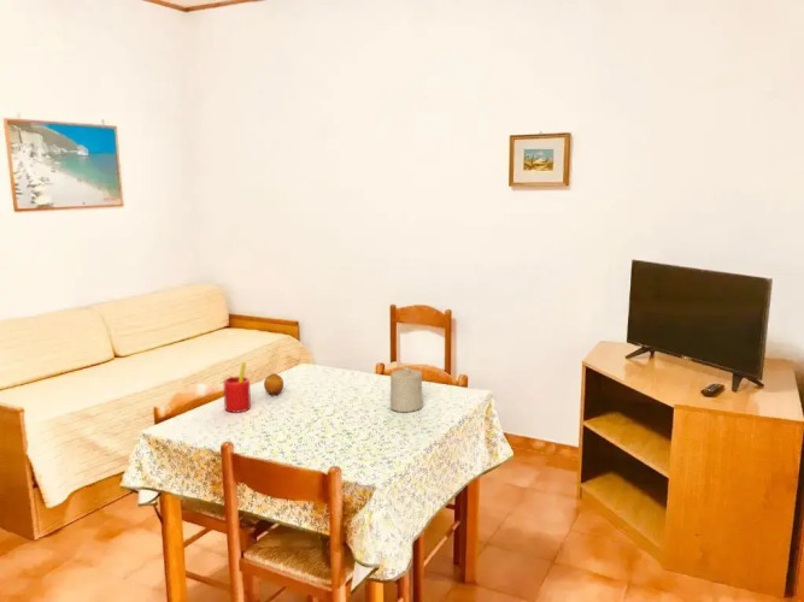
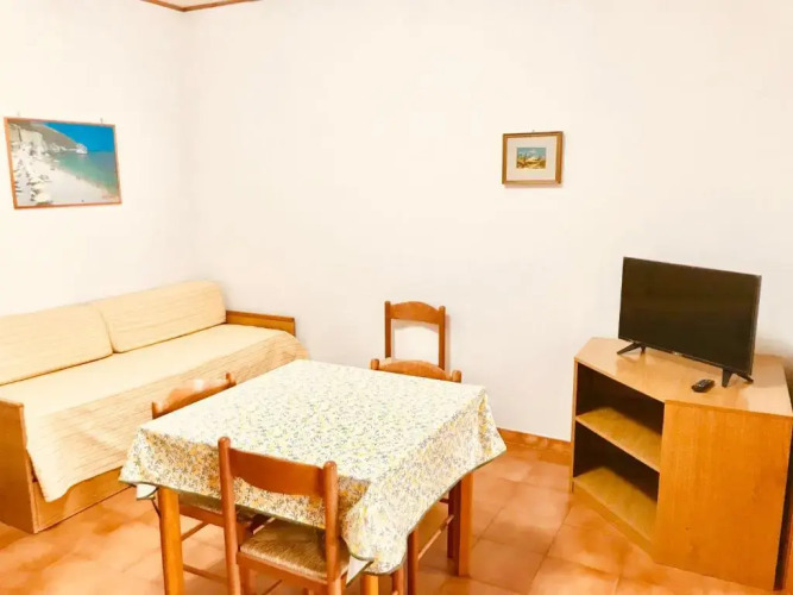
- candle [389,366,424,413]
- fruit [263,372,284,396]
- straw [223,361,252,413]
